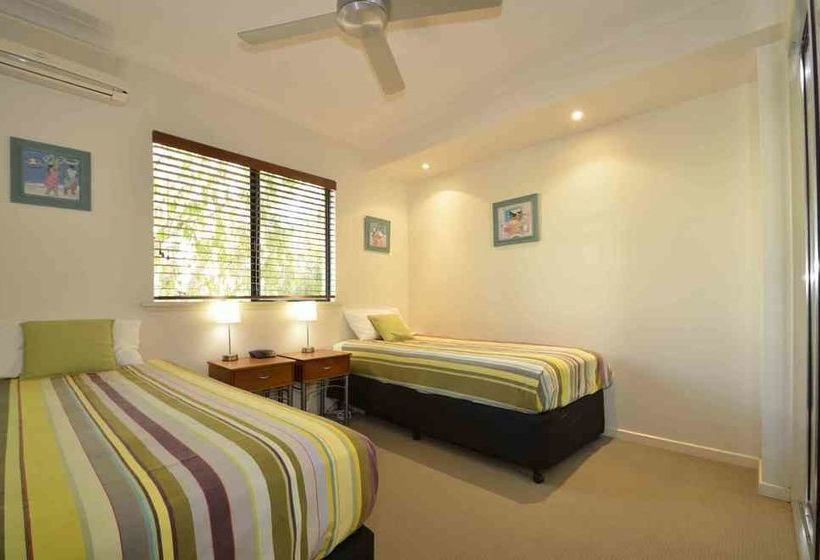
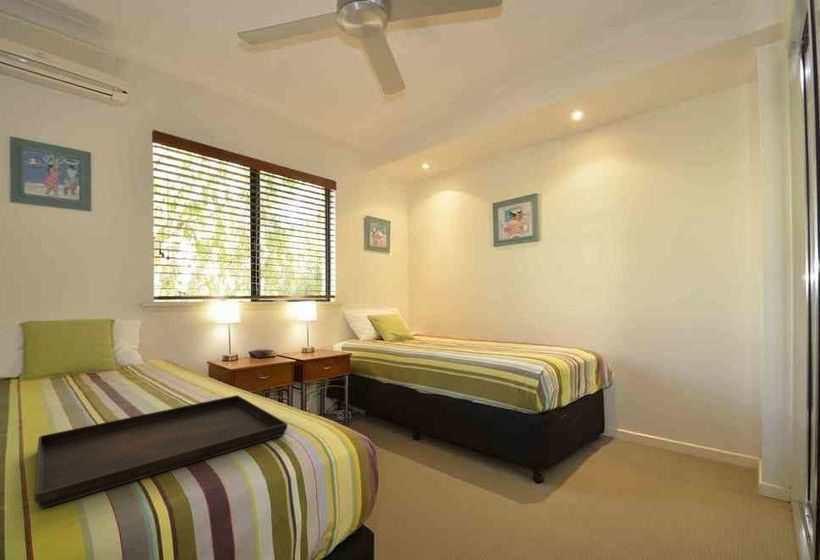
+ serving tray [33,394,288,510]
